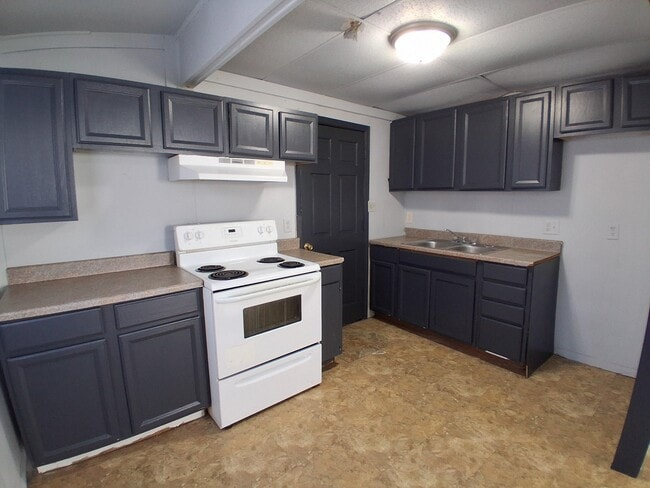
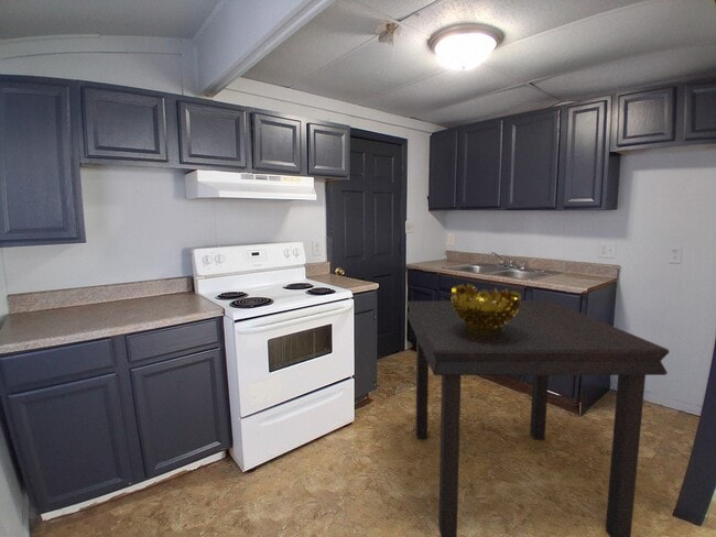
+ dining table [406,299,671,537]
+ decorative bowl [451,283,522,335]
